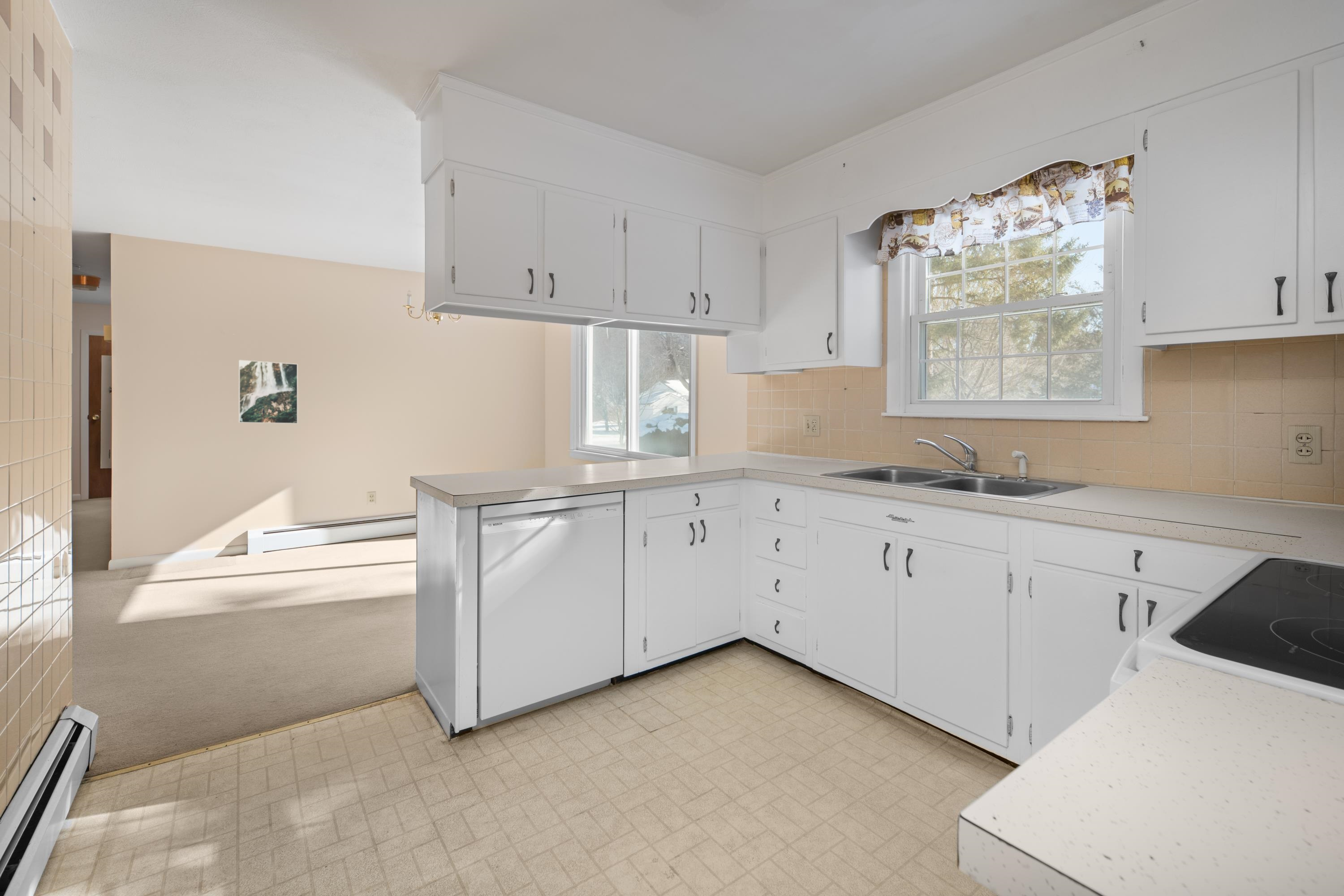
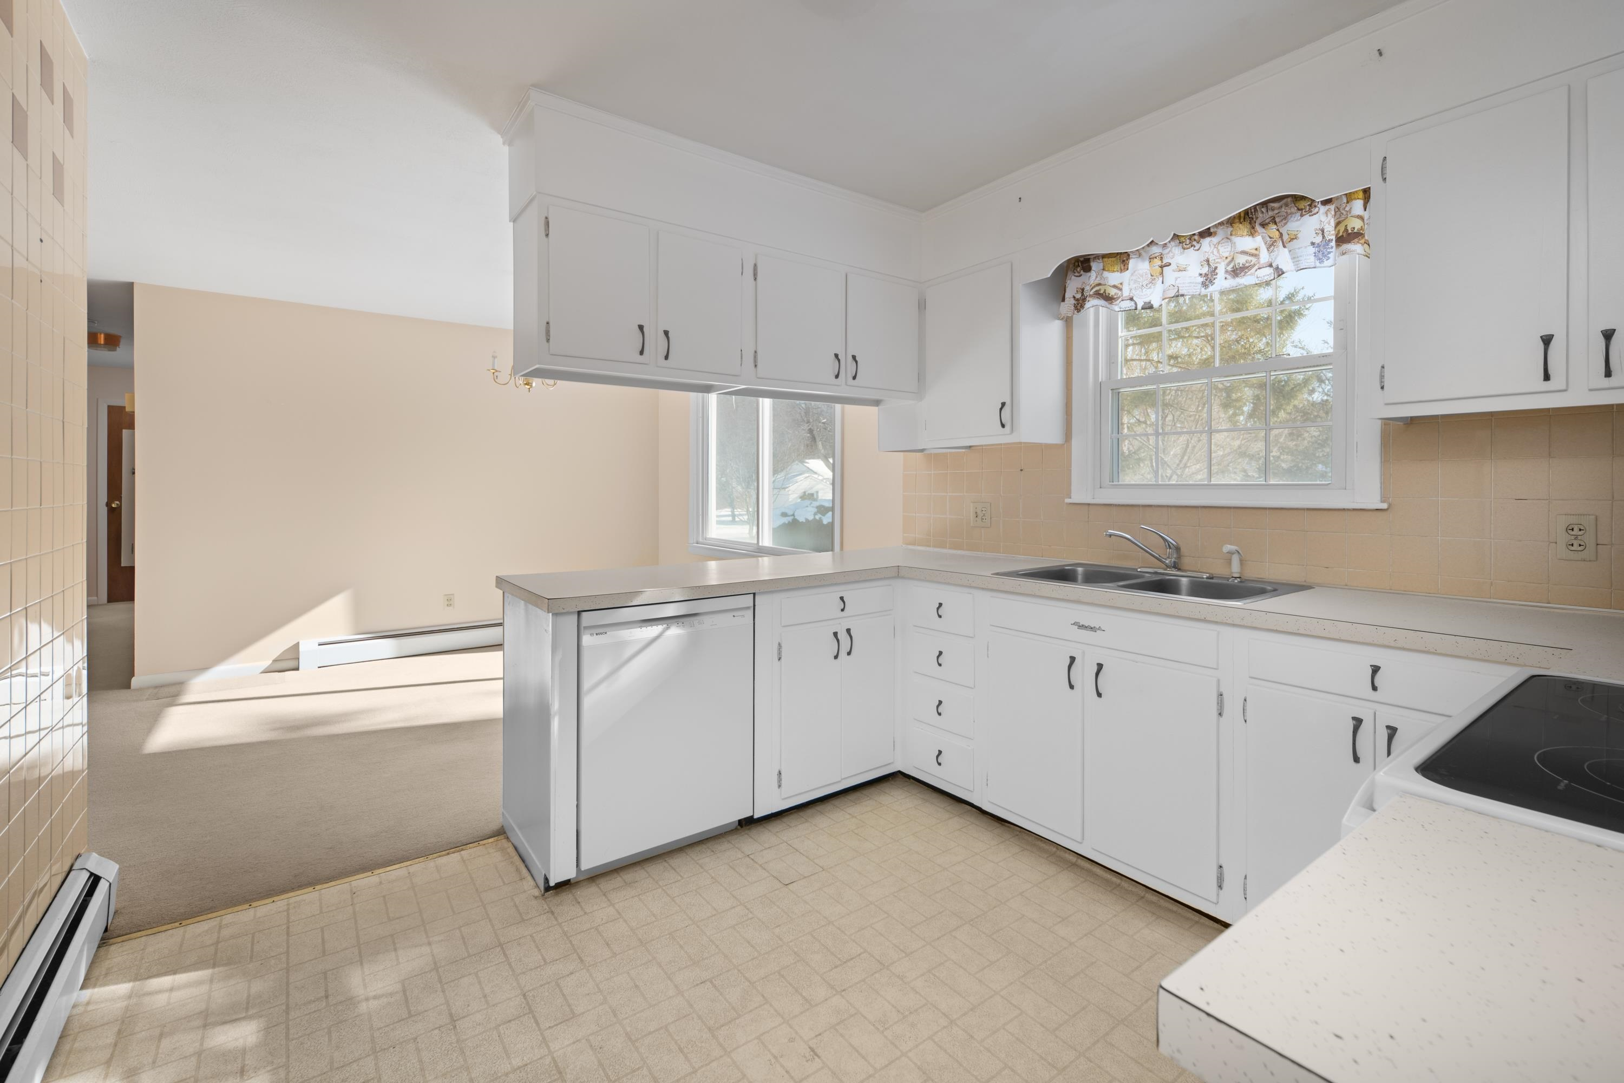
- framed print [238,359,298,424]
